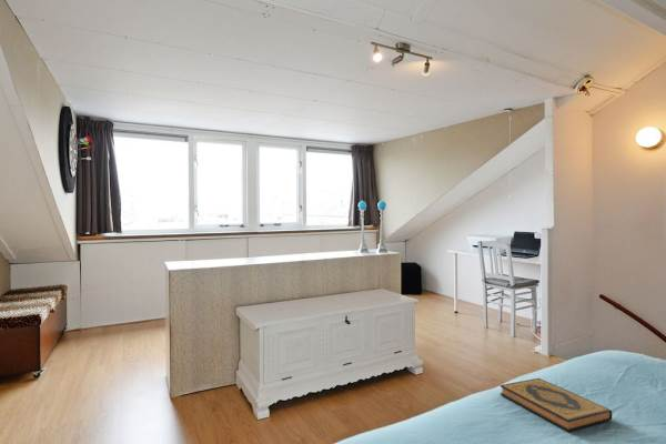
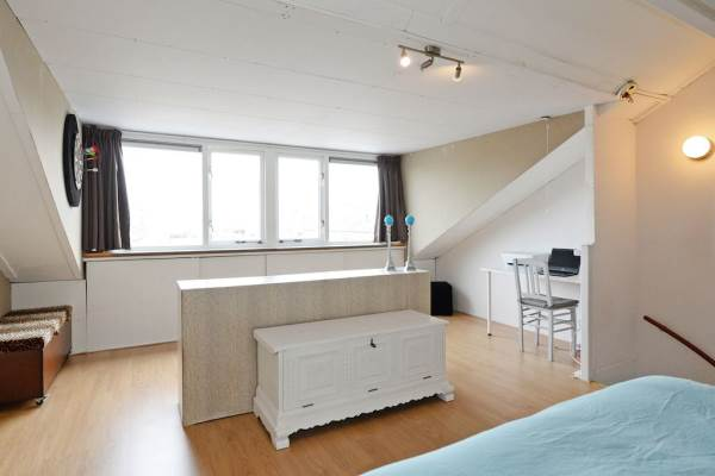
- hardback book [500,377,613,433]
